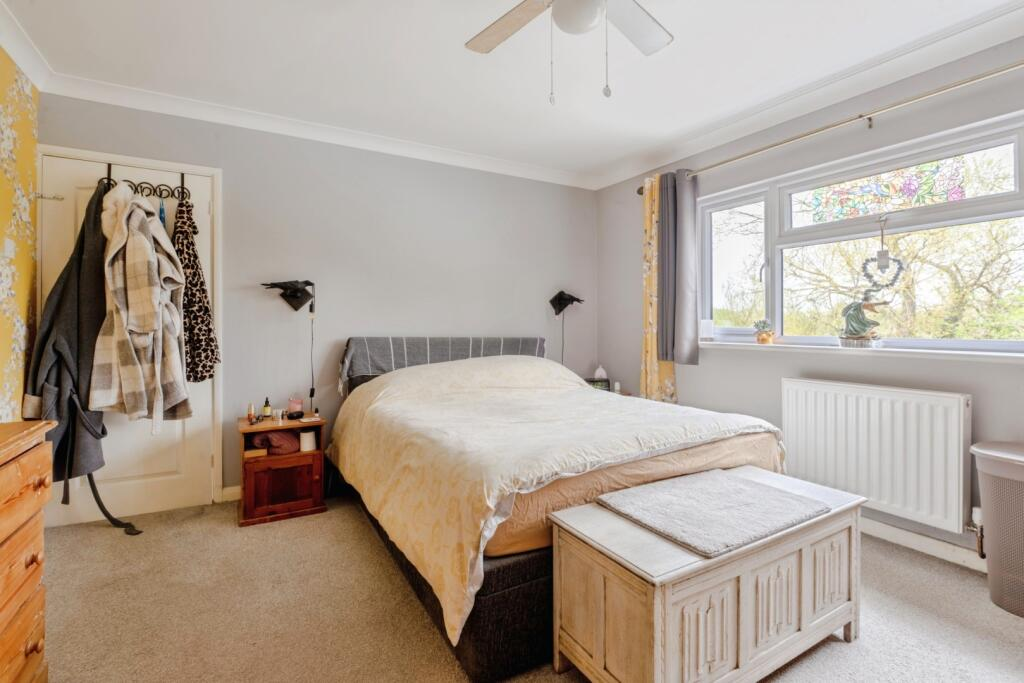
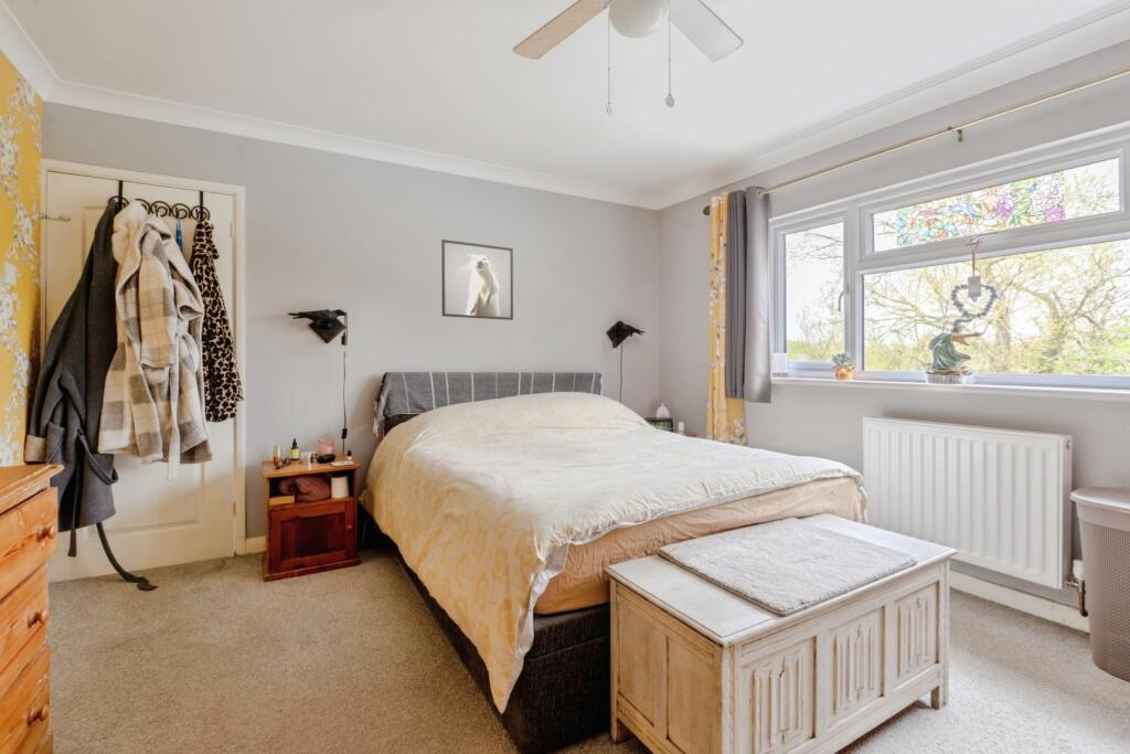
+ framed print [440,238,514,321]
